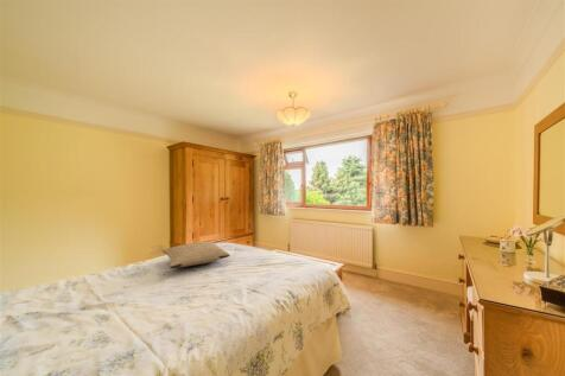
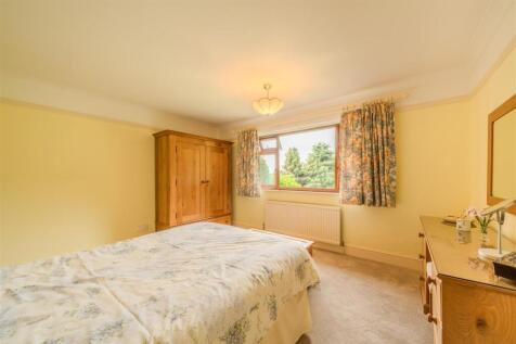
- pillow [161,241,230,269]
